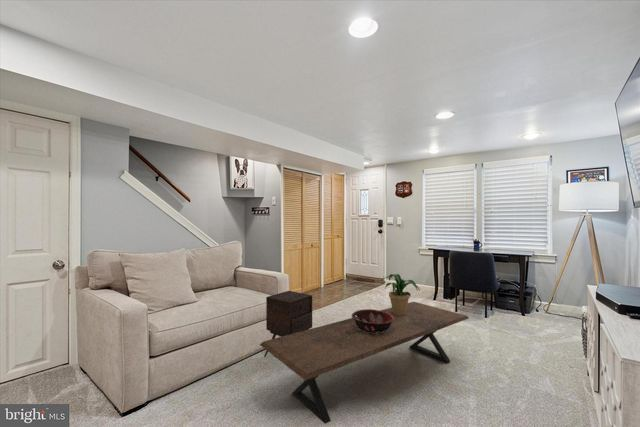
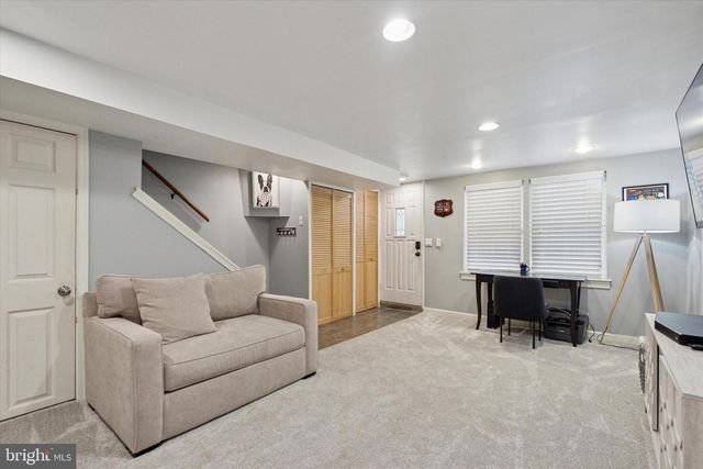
- decorative bowl [351,308,394,334]
- coffee table [259,301,470,425]
- potted plant [381,273,421,315]
- side table [263,290,313,358]
